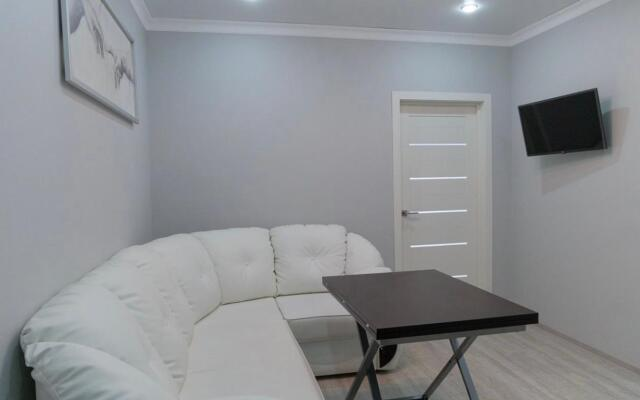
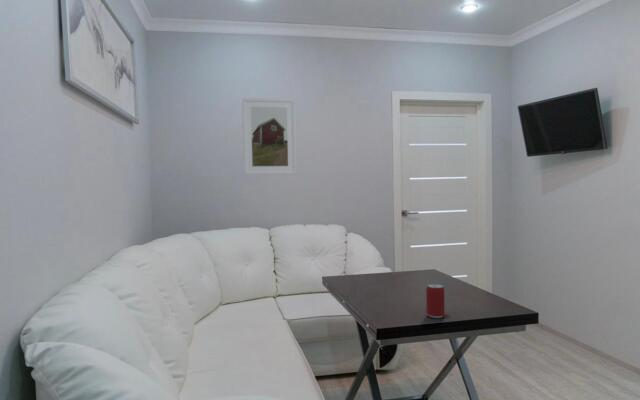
+ beer can [425,283,446,319]
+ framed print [241,97,298,176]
